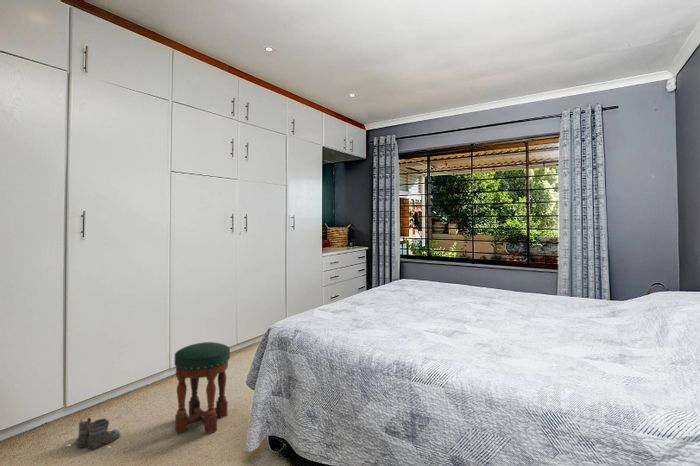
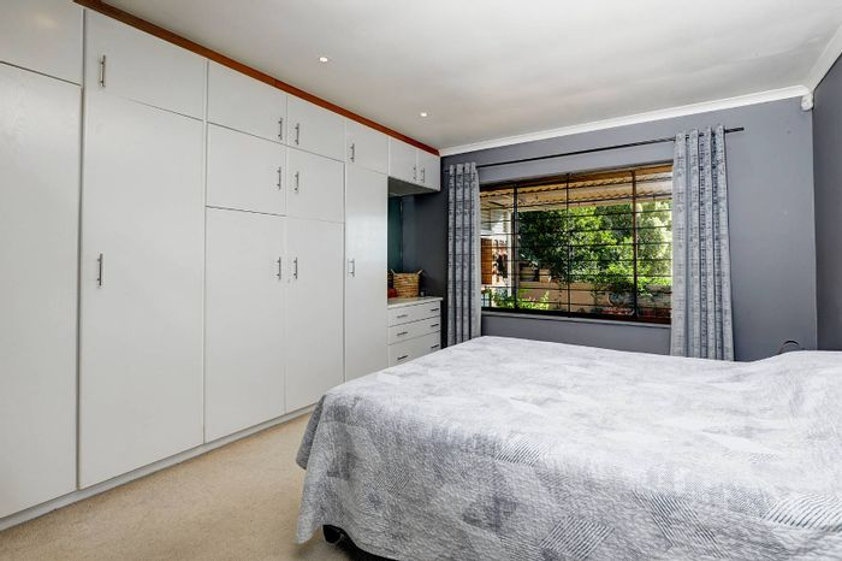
- boots [72,417,121,450]
- stool [173,341,231,435]
